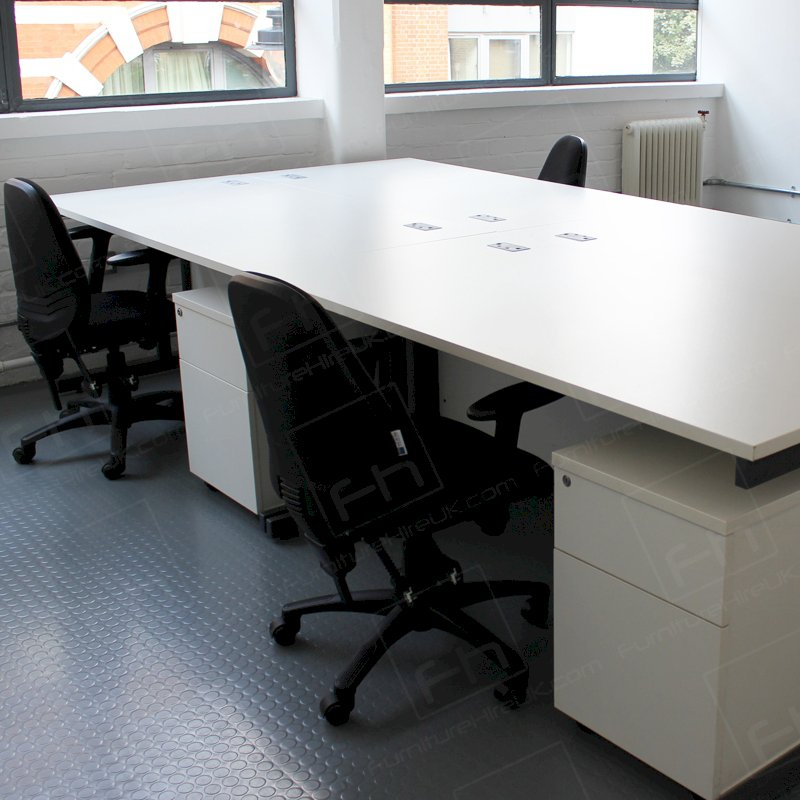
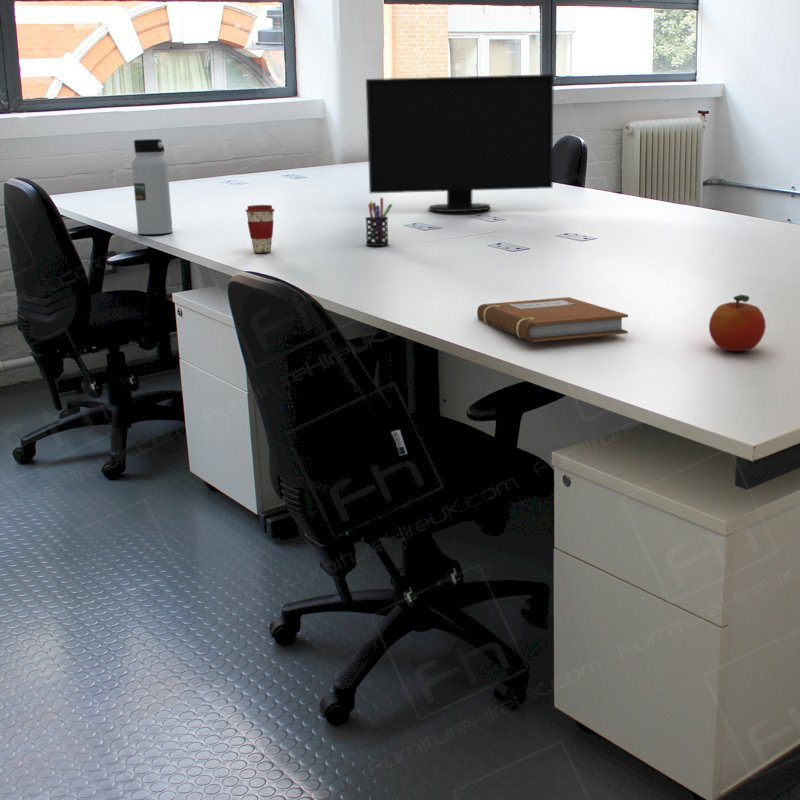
+ fruit [708,294,767,352]
+ pen holder [364,197,393,247]
+ notebook [476,296,629,343]
+ coffee cup [245,204,276,254]
+ water bottle [131,138,174,235]
+ computer monitor [365,73,555,213]
